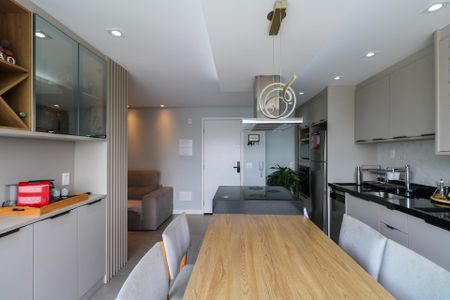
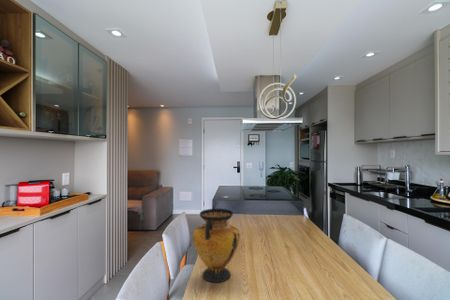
+ vase [192,208,241,284]
